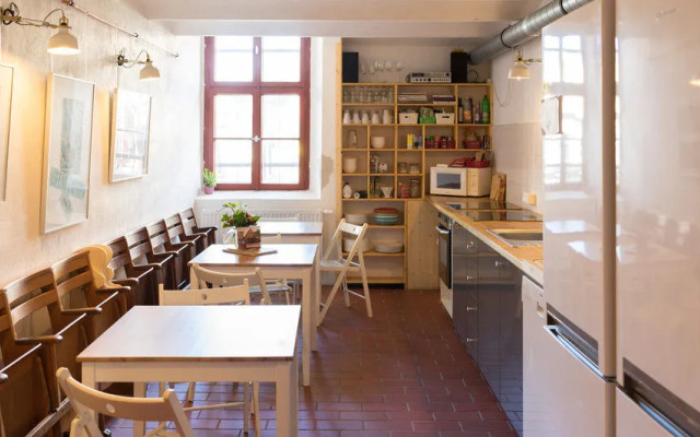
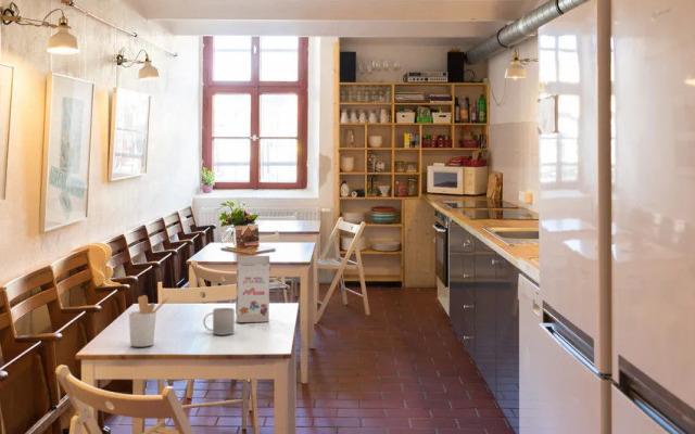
+ mug [202,307,236,336]
+ gift box [235,255,271,323]
+ utensil holder [128,294,169,347]
